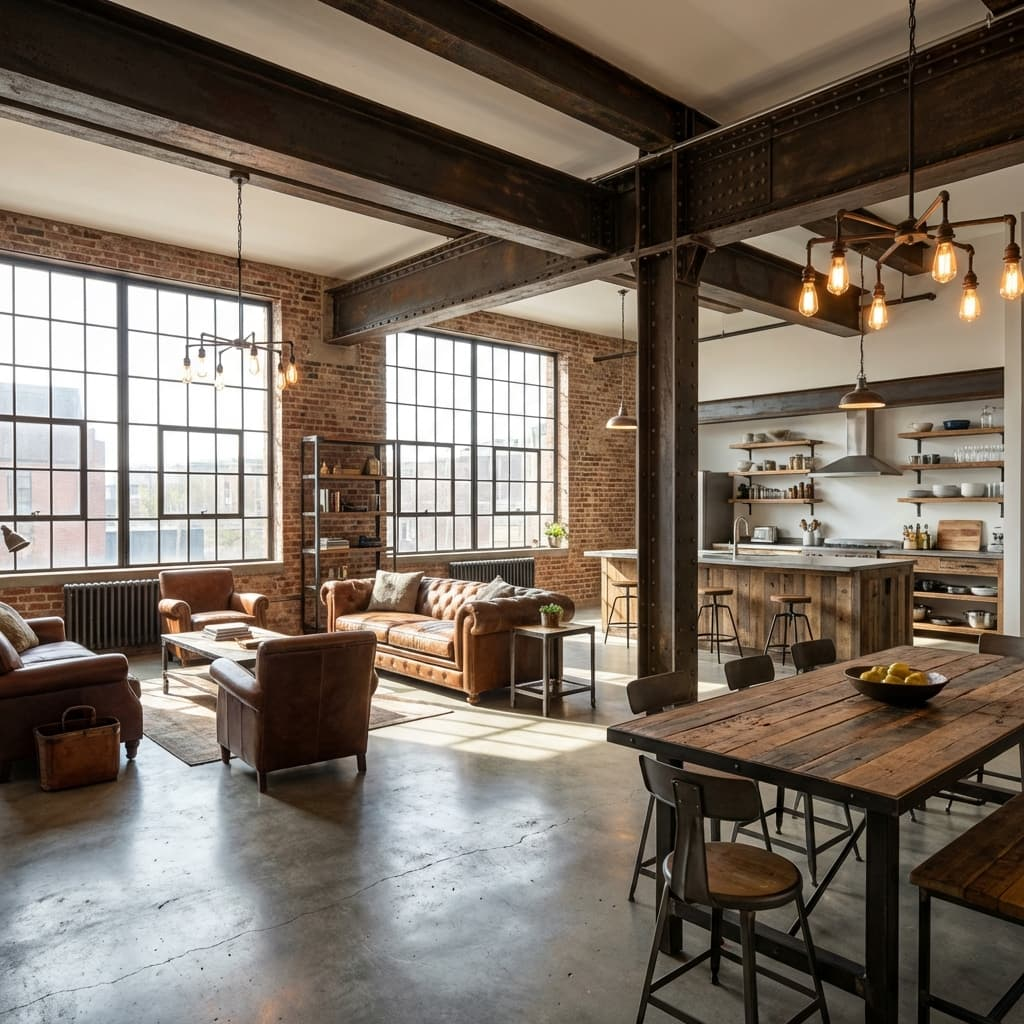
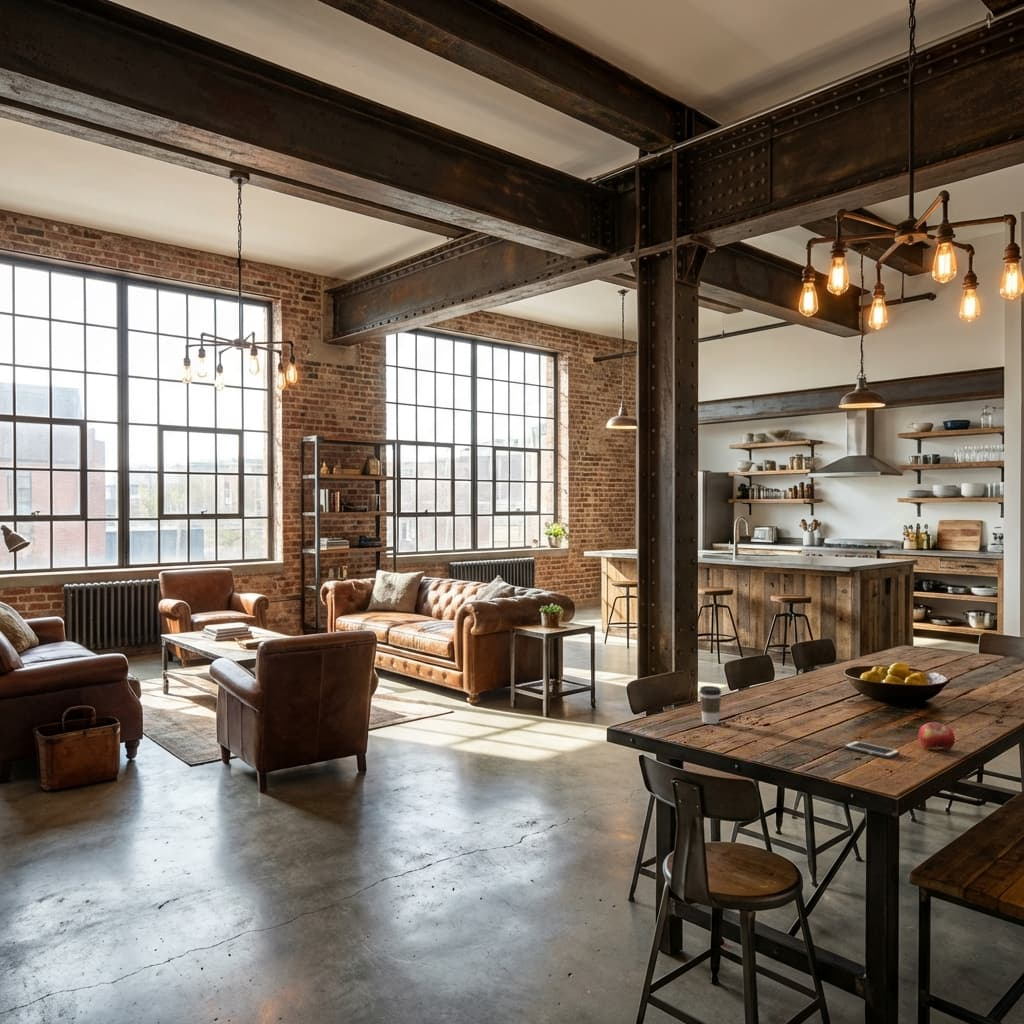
+ cell phone [843,740,901,759]
+ fruit [917,721,956,751]
+ coffee cup [698,685,722,725]
